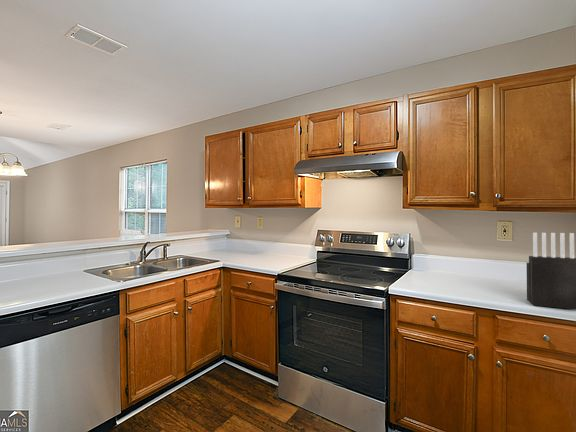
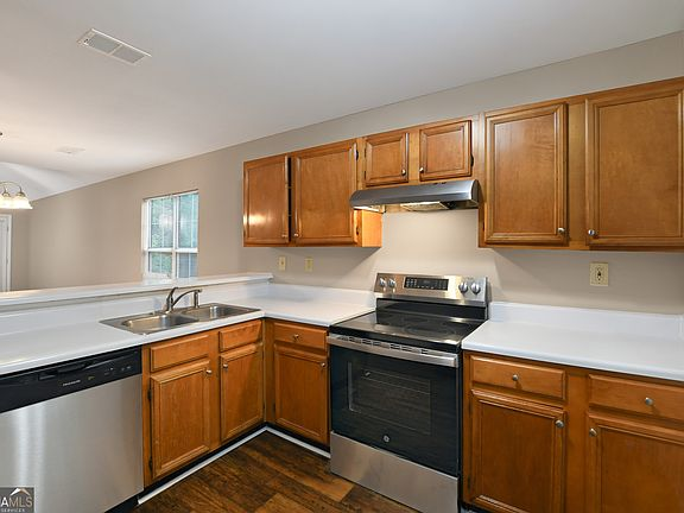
- knife block [526,232,576,310]
